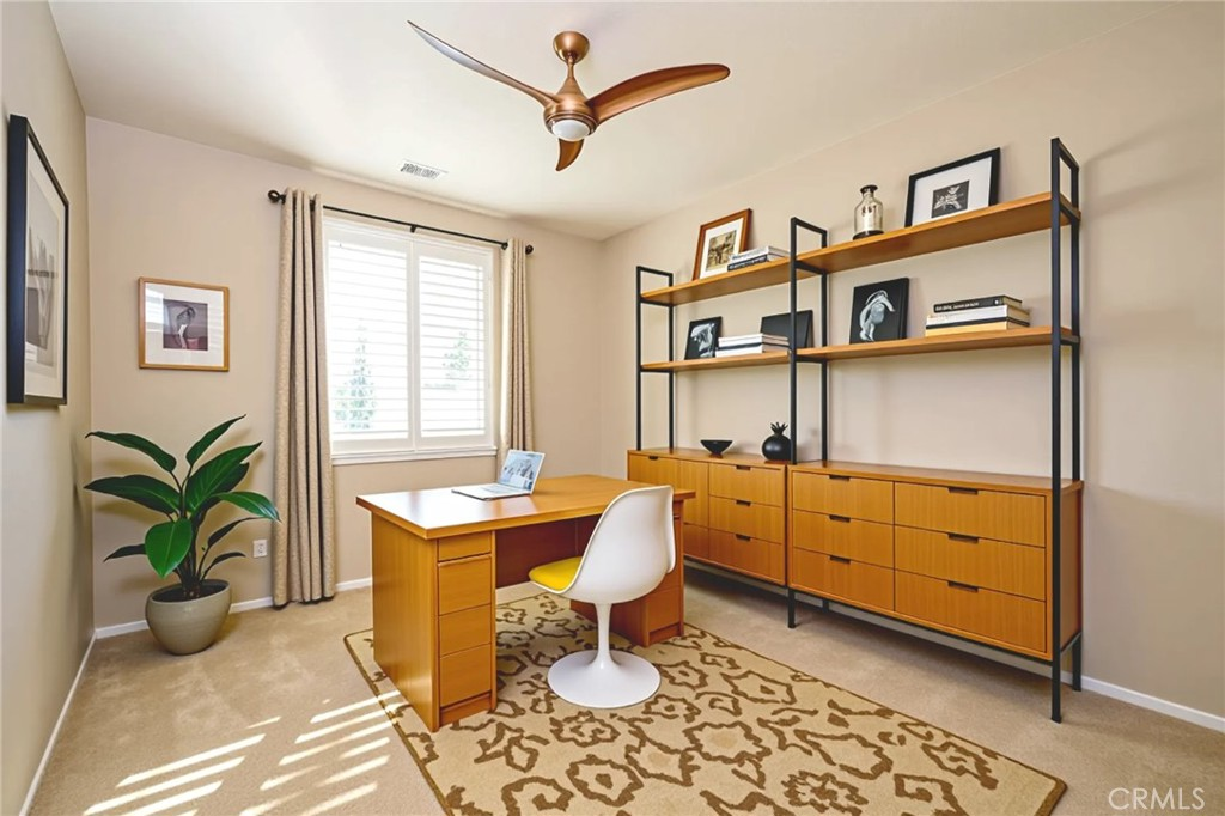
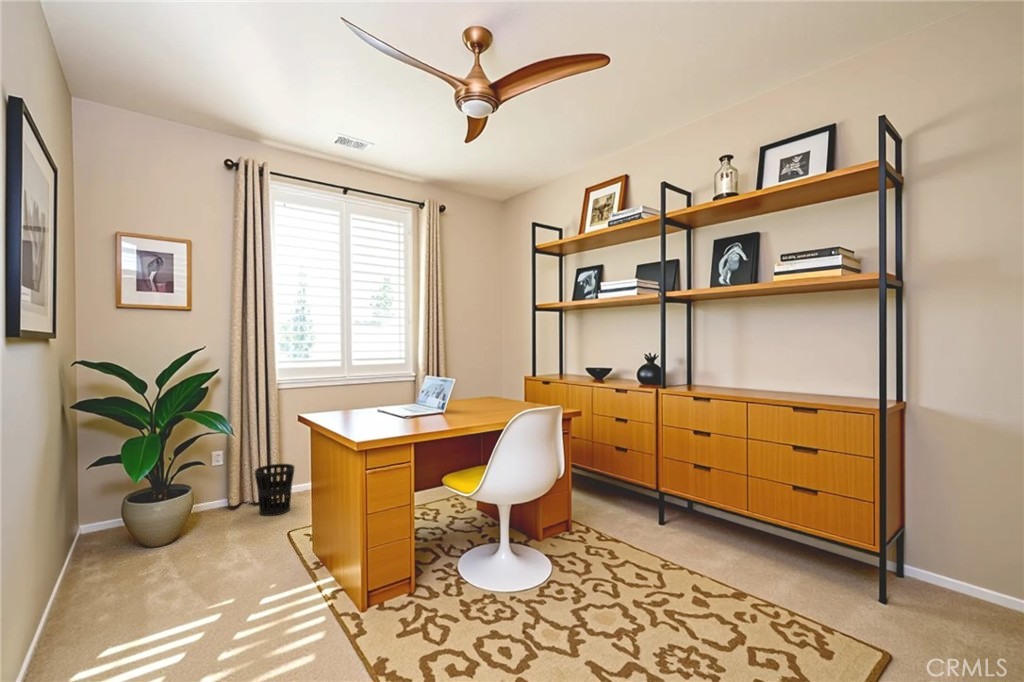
+ wastebasket [254,463,295,517]
